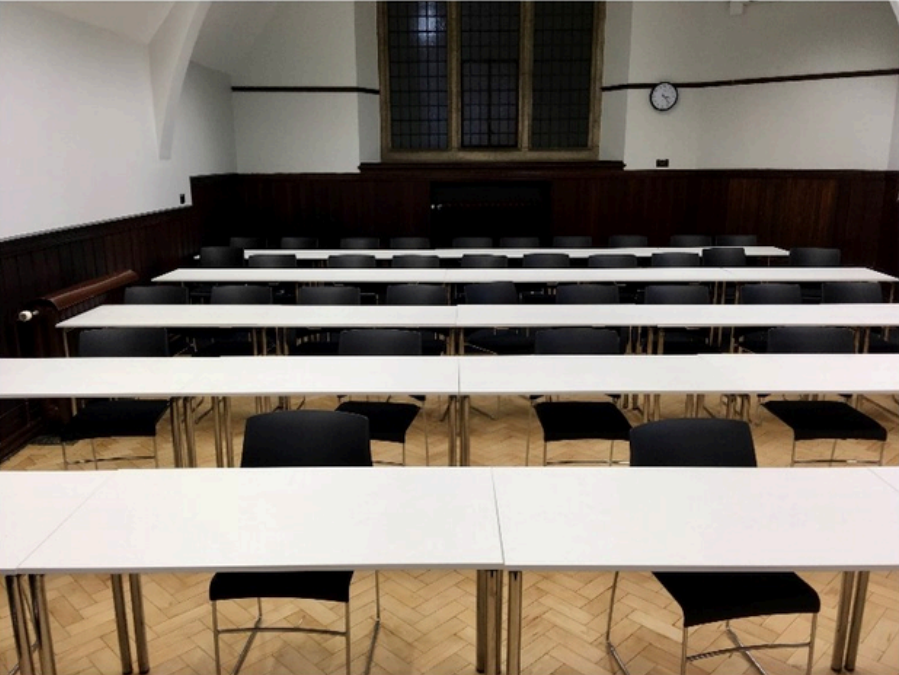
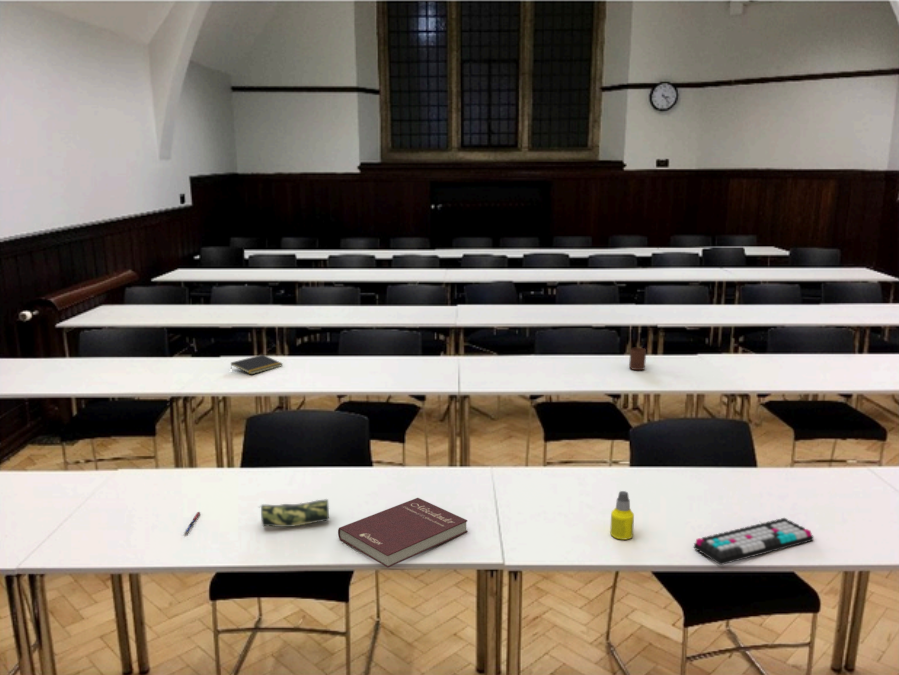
+ keyboard [693,517,814,566]
+ book [337,497,468,569]
+ pencil case [257,498,330,528]
+ pen [183,511,201,535]
+ bottle [609,490,635,541]
+ cup [628,347,647,371]
+ notepad [230,354,284,375]
